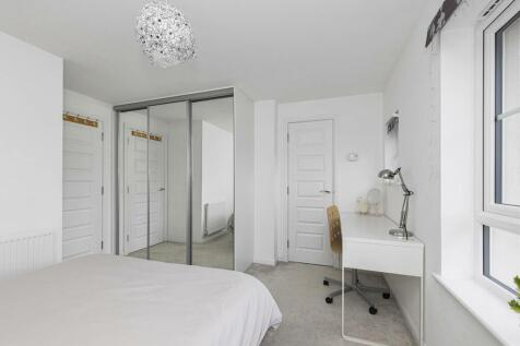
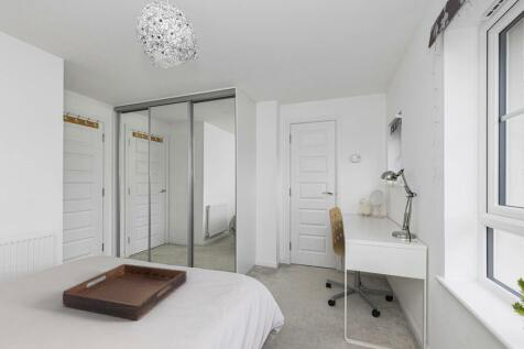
+ serving tray [62,263,187,321]
